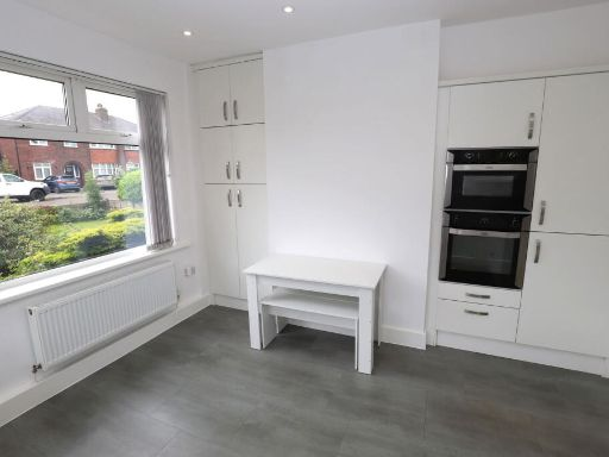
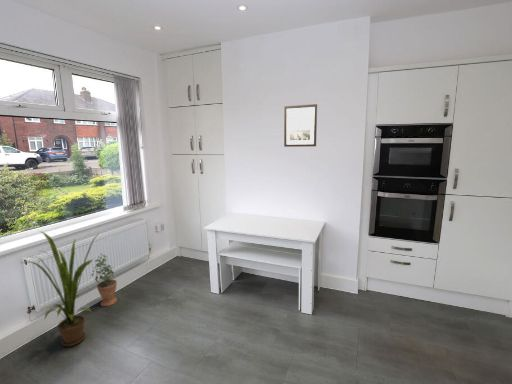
+ wall art [283,103,318,148]
+ house plant [21,230,101,347]
+ potted plant [91,253,118,307]
